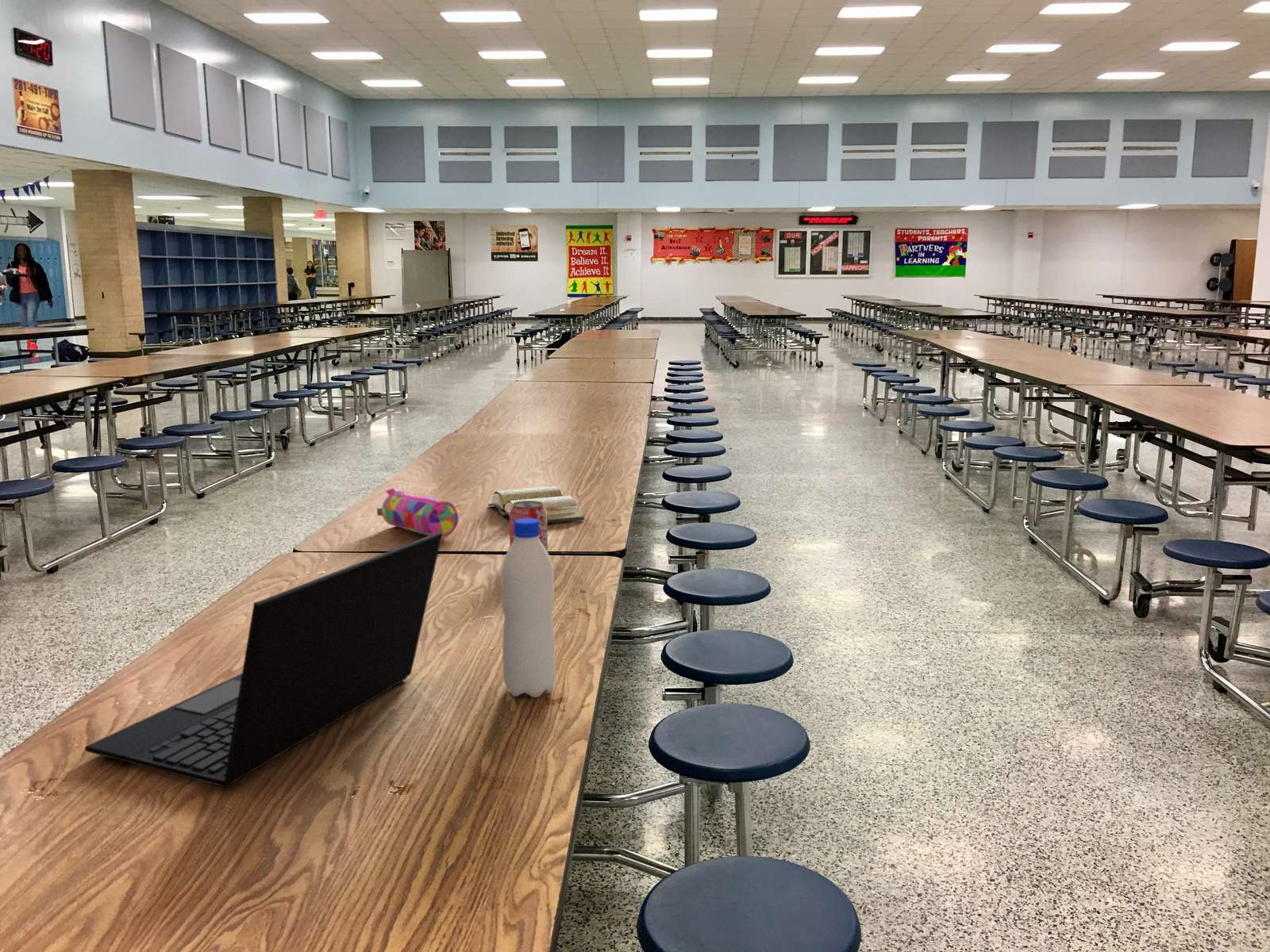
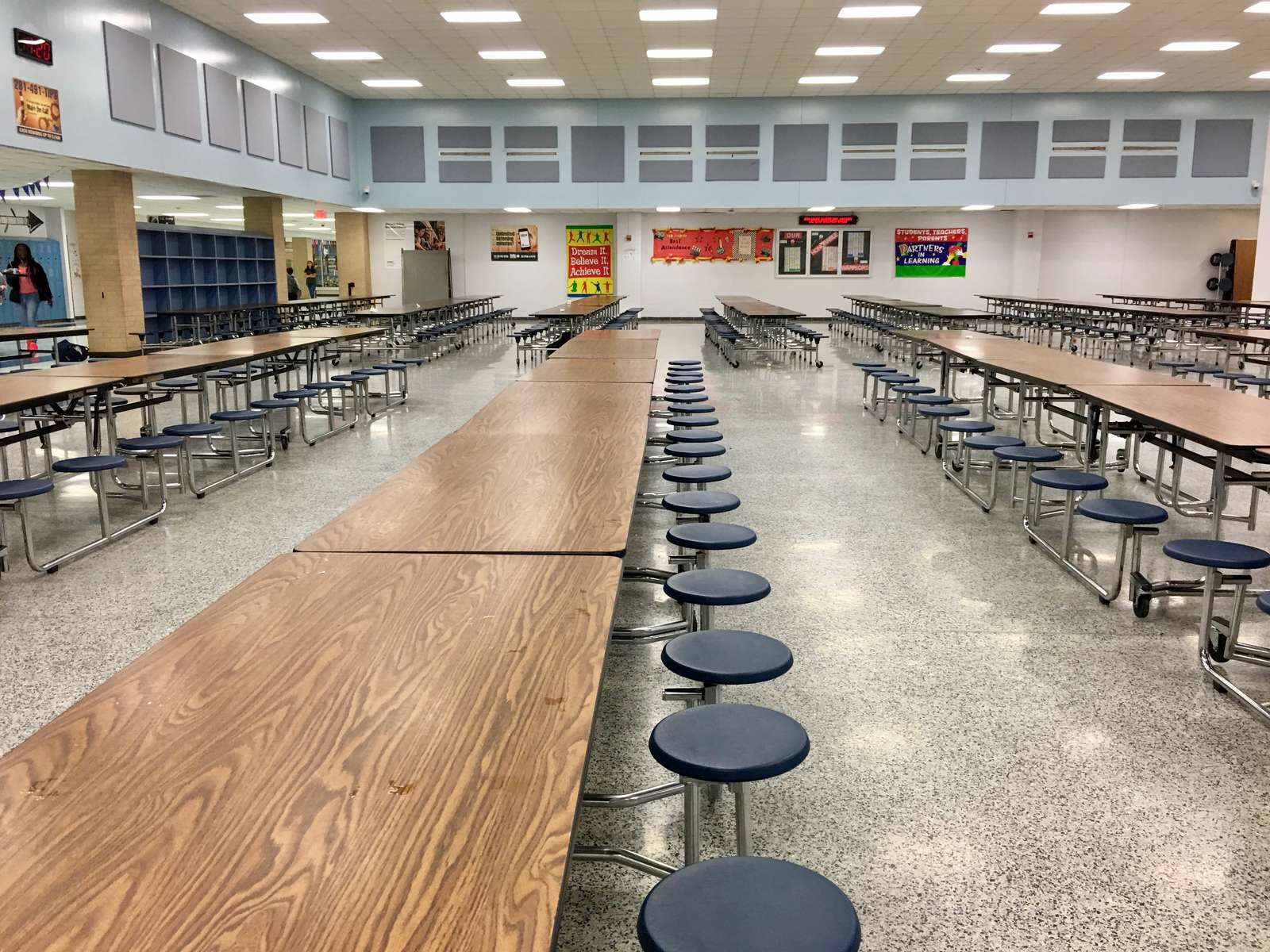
- diary [487,486,585,524]
- beverage can [508,501,548,552]
- water bottle [500,519,556,698]
- pencil case [376,487,460,539]
- laptop [84,532,443,789]
